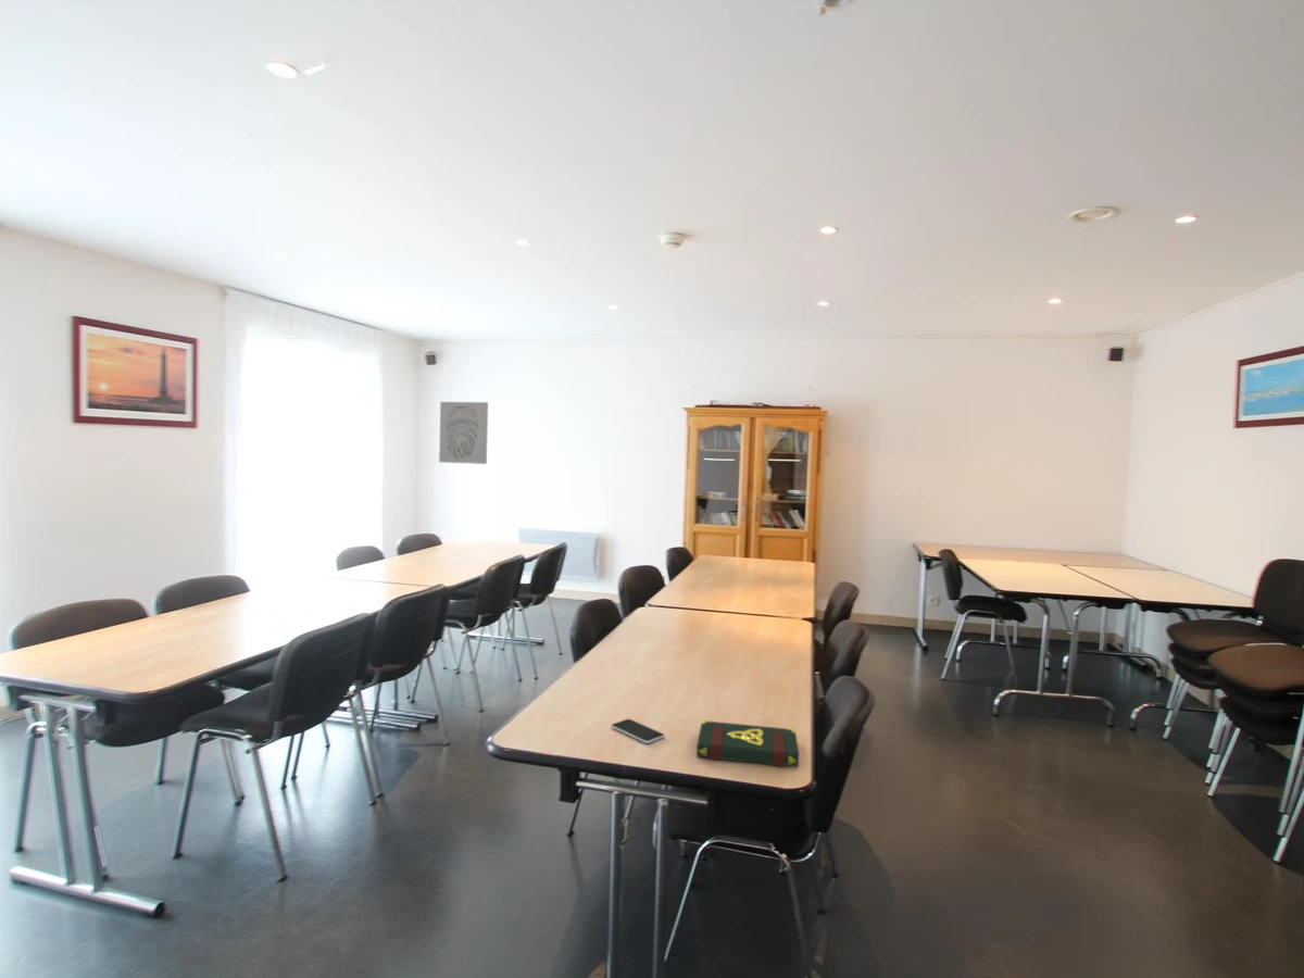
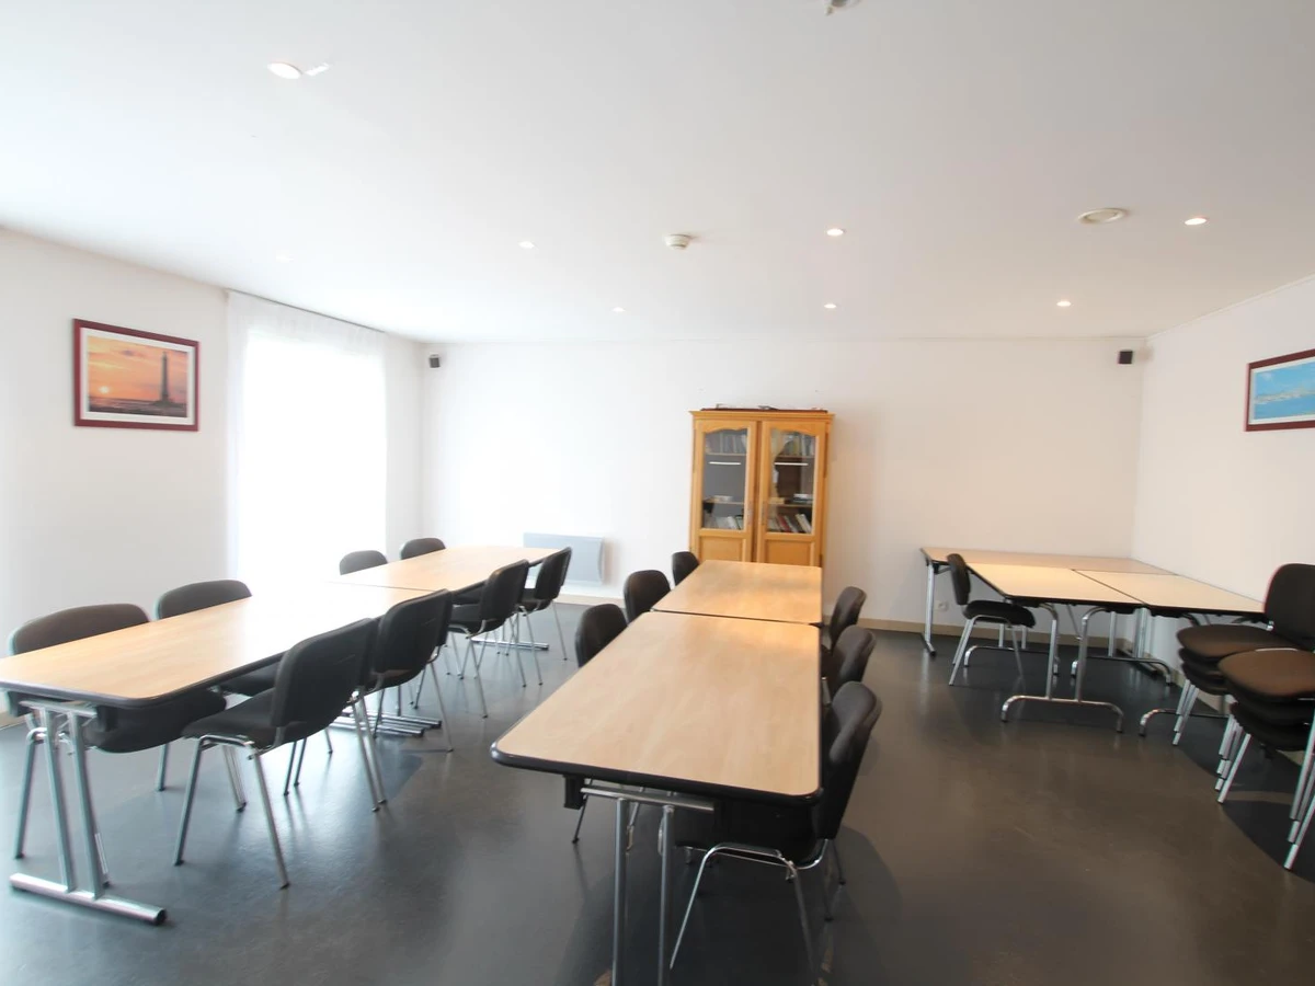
- book [695,719,800,768]
- smartphone [611,718,665,744]
- wall art [438,401,489,465]
